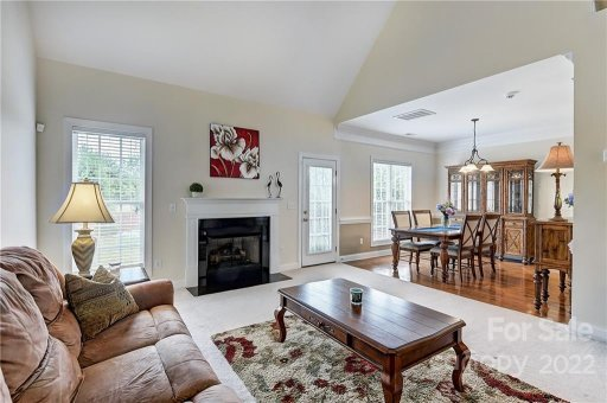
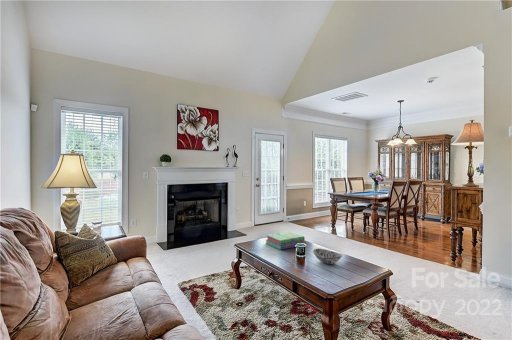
+ decorative bowl [312,247,344,265]
+ stack of books [265,231,307,251]
